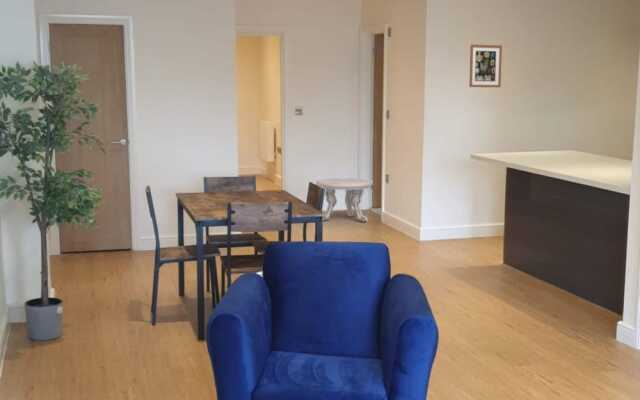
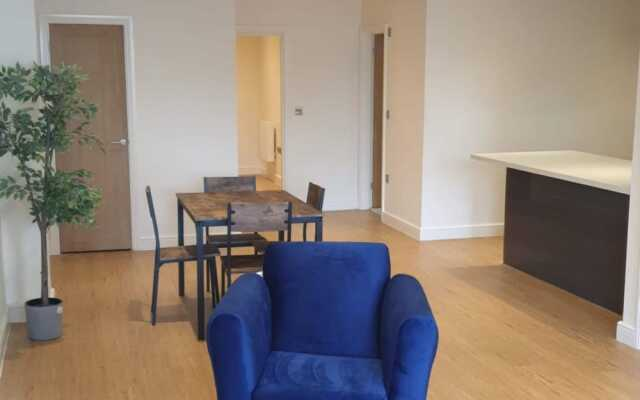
- wall art [468,44,503,88]
- side table [315,177,374,223]
